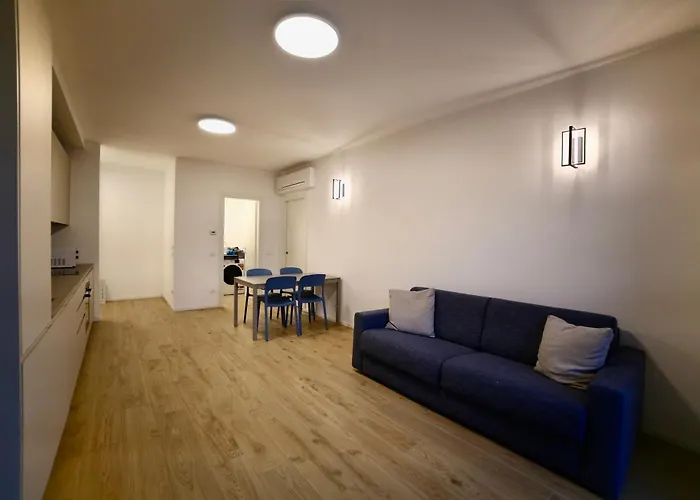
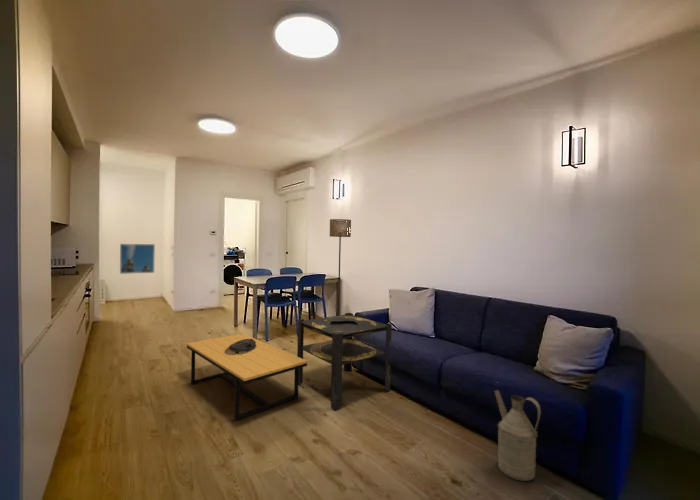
+ coffee table [186,333,308,421]
+ floor lamp [329,218,352,316]
+ side table [296,312,393,411]
+ decorative bowl [225,339,256,355]
+ watering can [494,389,542,482]
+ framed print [119,243,156,275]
